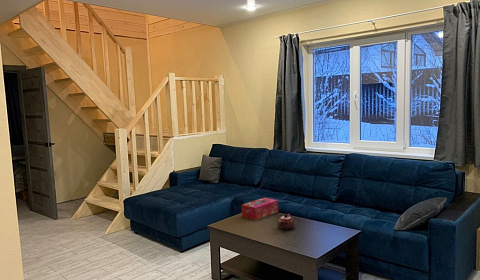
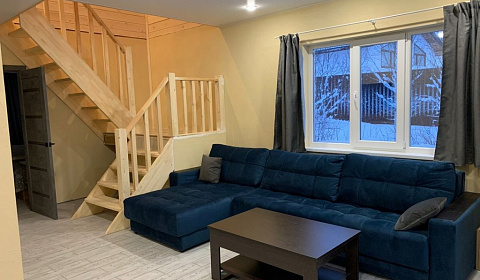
- teapot [277,213,295,231]
- tissue box [241,197,279,221]
